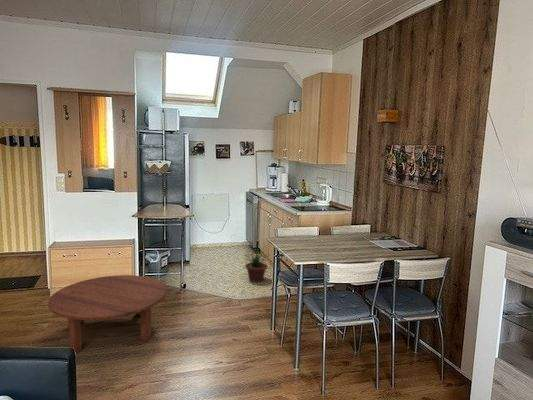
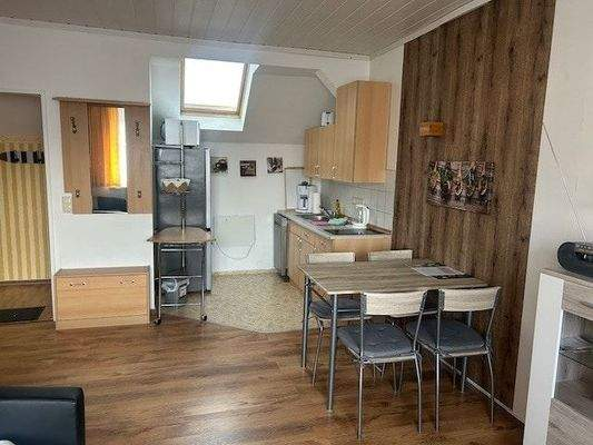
- potted plant [244,251,270,283]
- coffee table [47,274,167,354]
